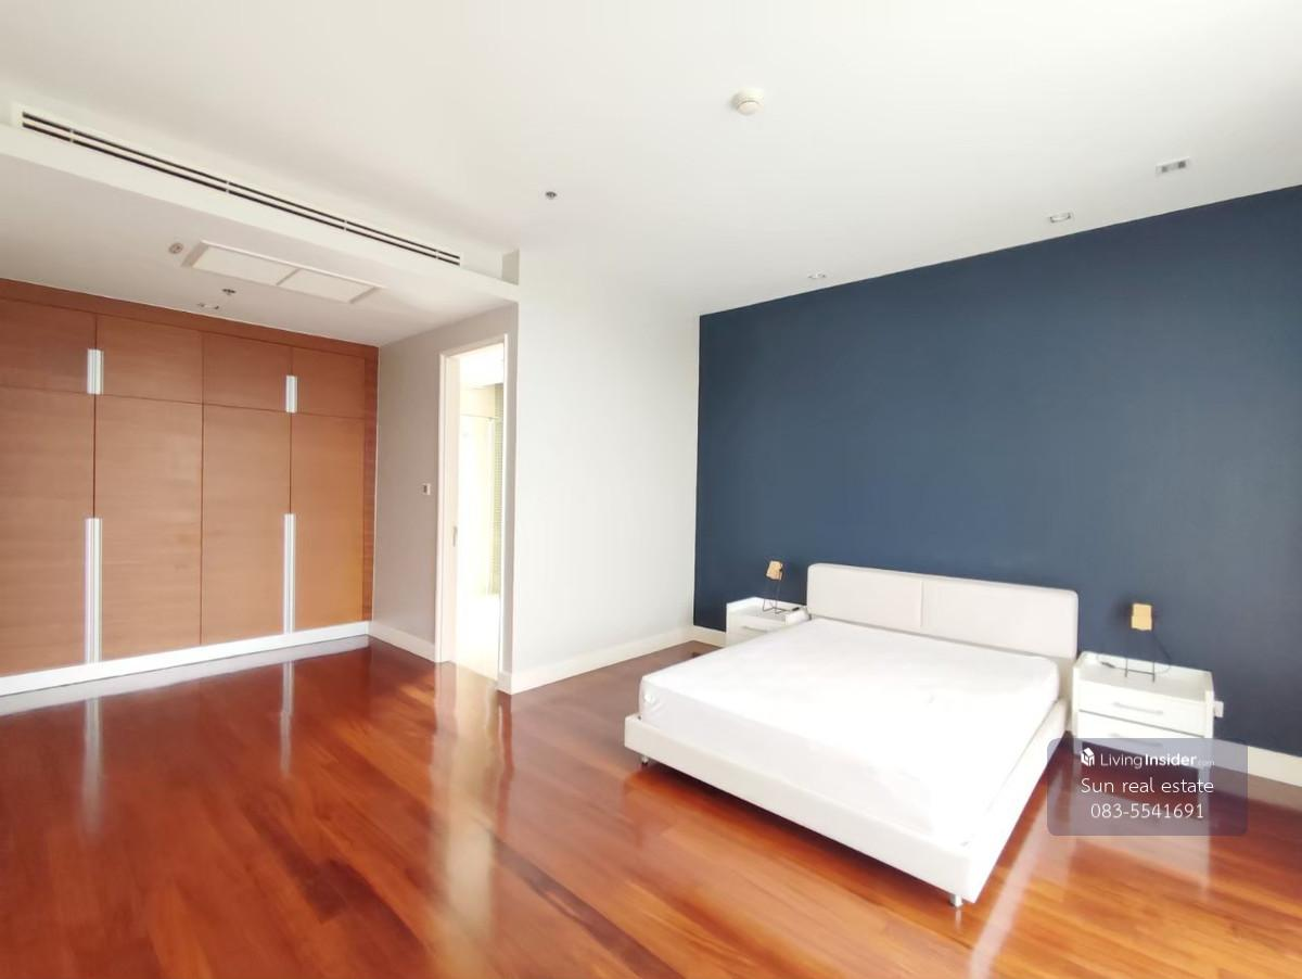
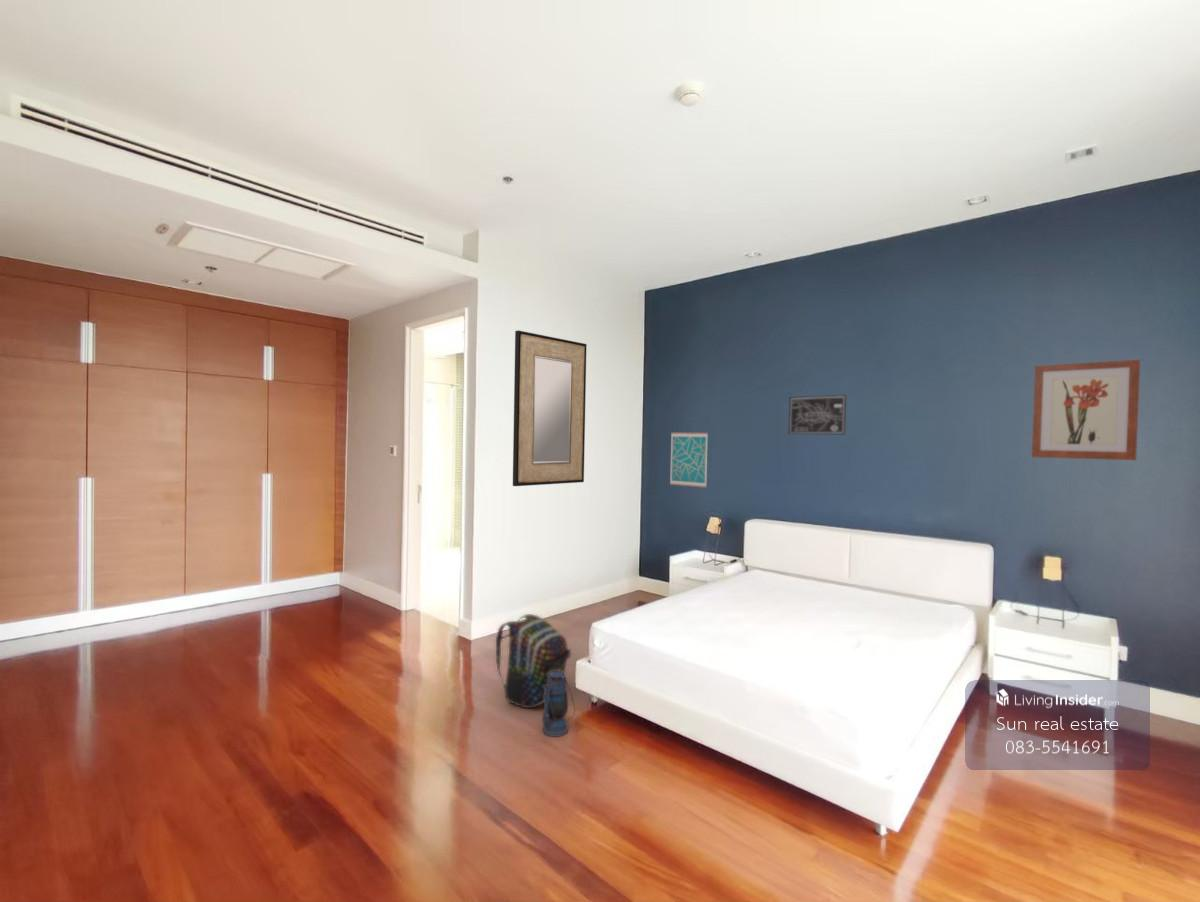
+ home mirror [512,329,588,487]
+ wall art [787,394,847,435]
+ backpack [495,613,572,709]
+ lantern [542,671,576,738]
+ wall art [669,431,709,489]
+ wall art [1031,359,1141,461]
